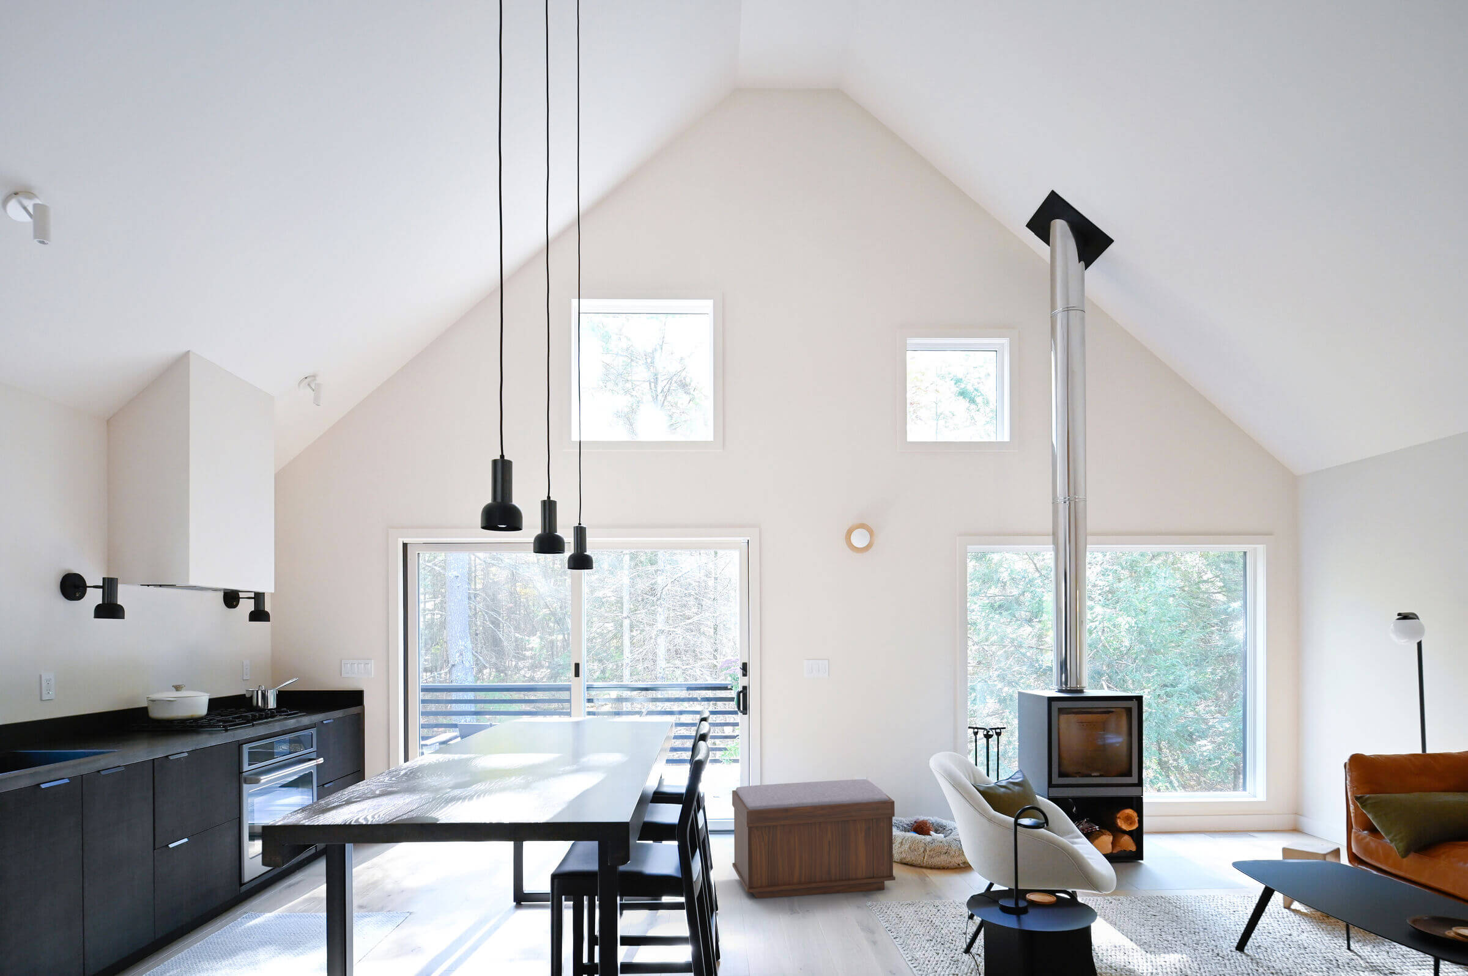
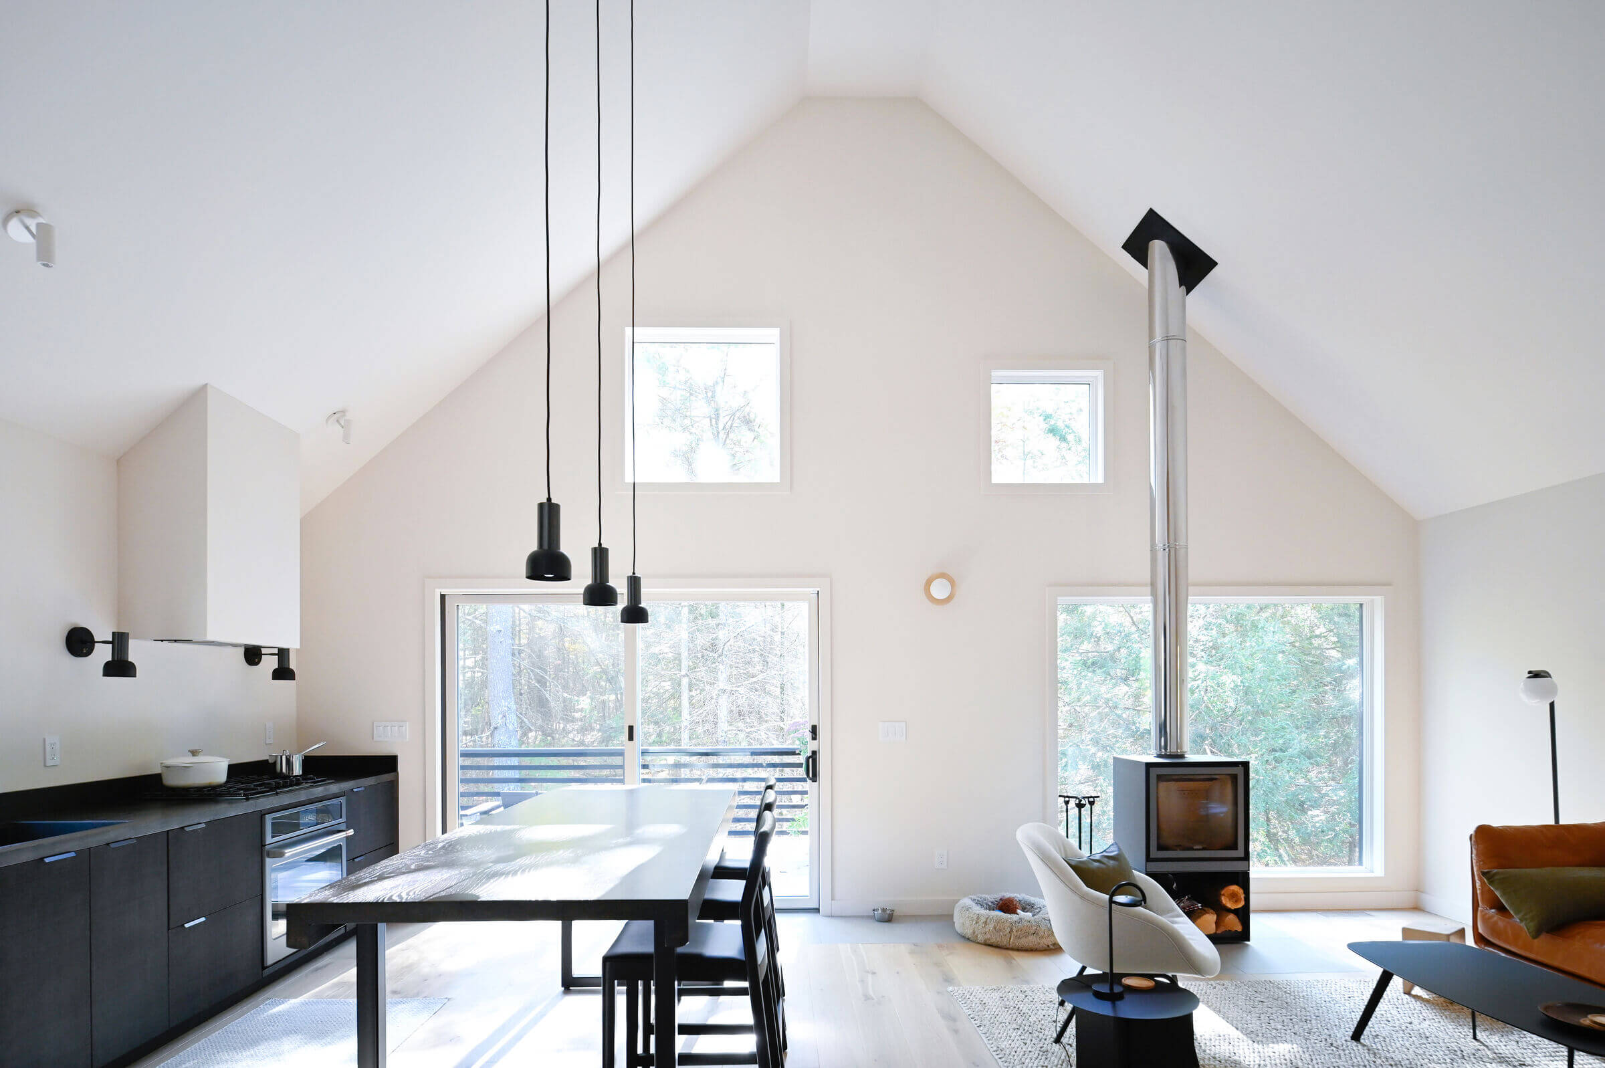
- bench [731,779,896,899]
